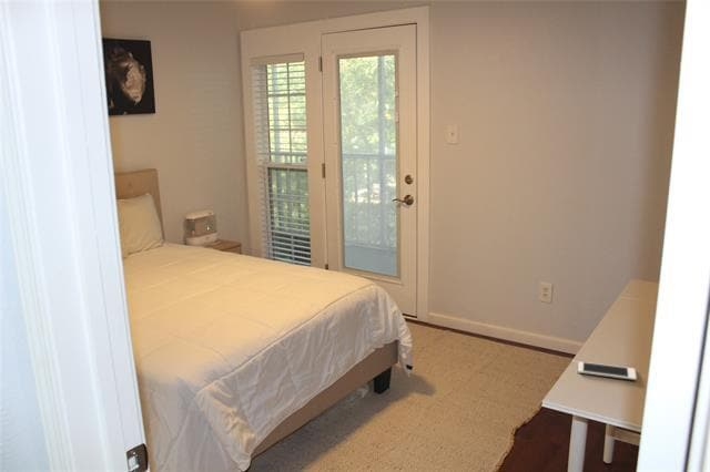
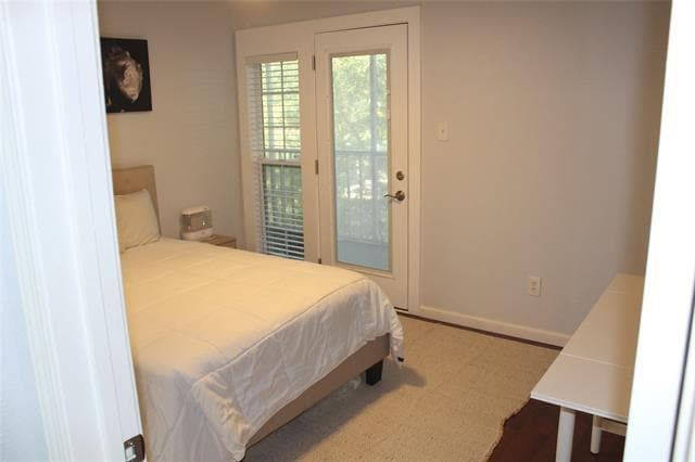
- cell phone [577,361,638,381]
